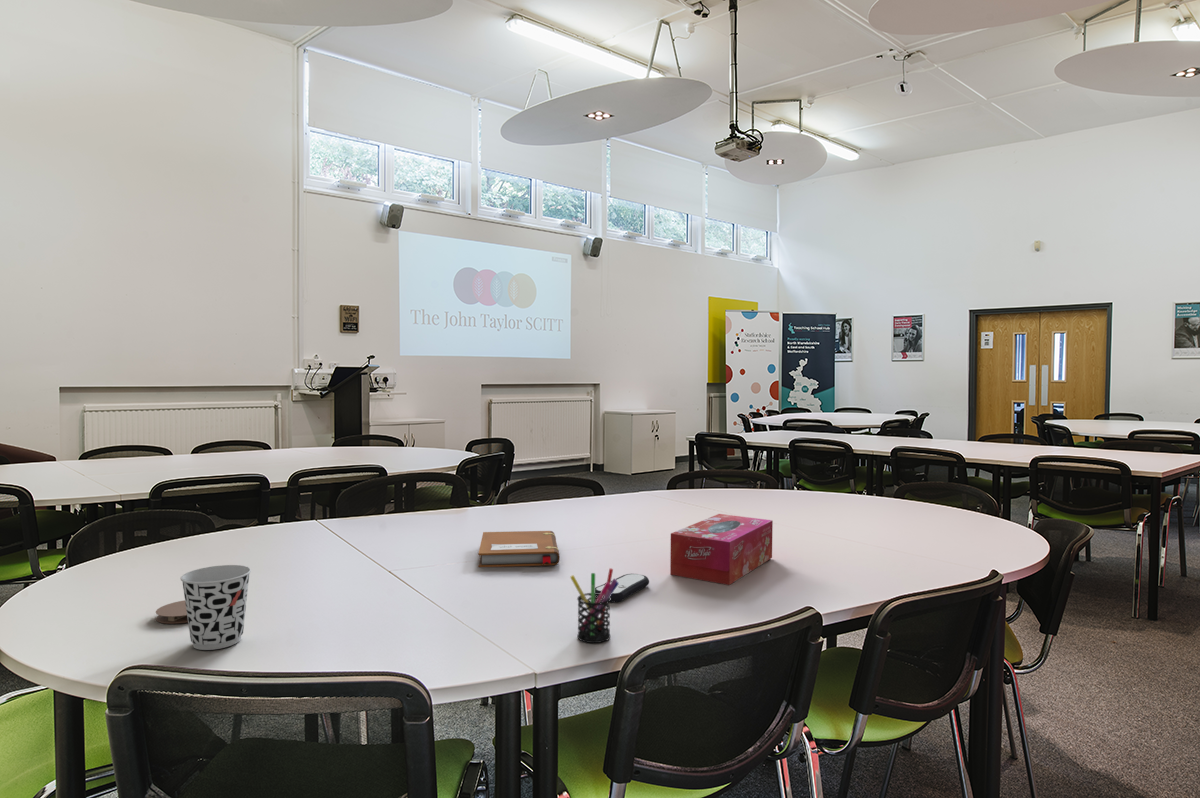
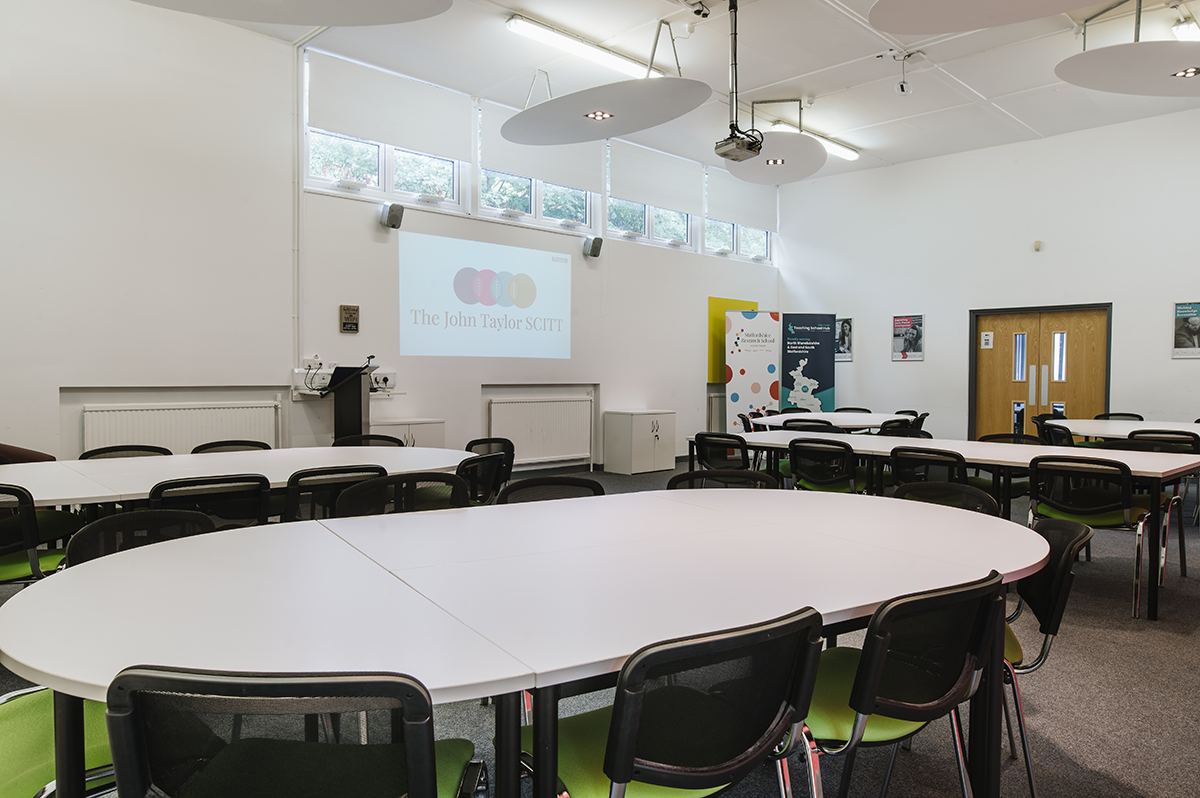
- tissue box [669,513,774,586]
- notebook [477,530,561,568]
- pen holder [569,567,619,644]
- cup [180,564,252,651]
- coaster [155,600,188,625]
- remote control [595,573,650,603]
